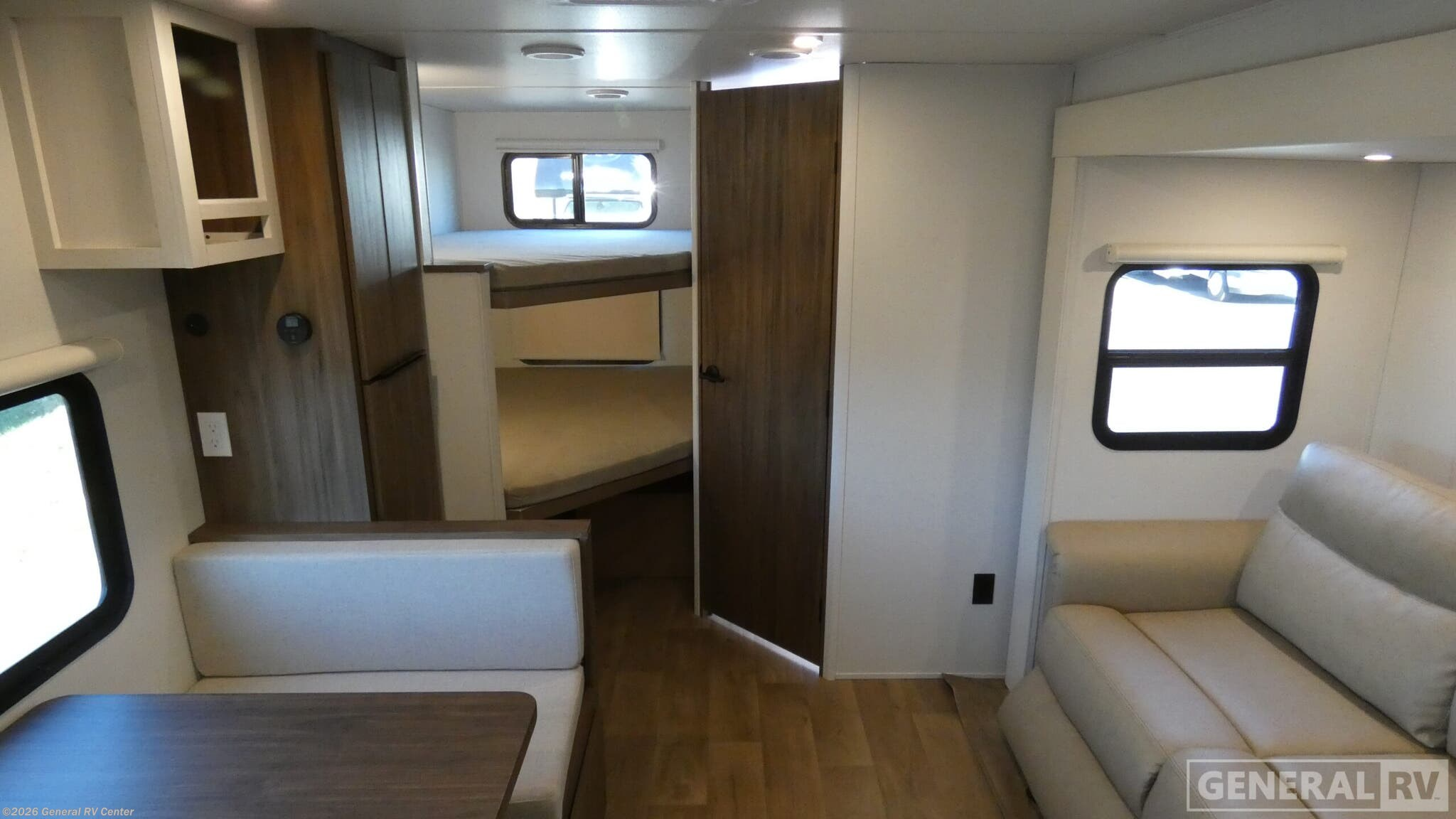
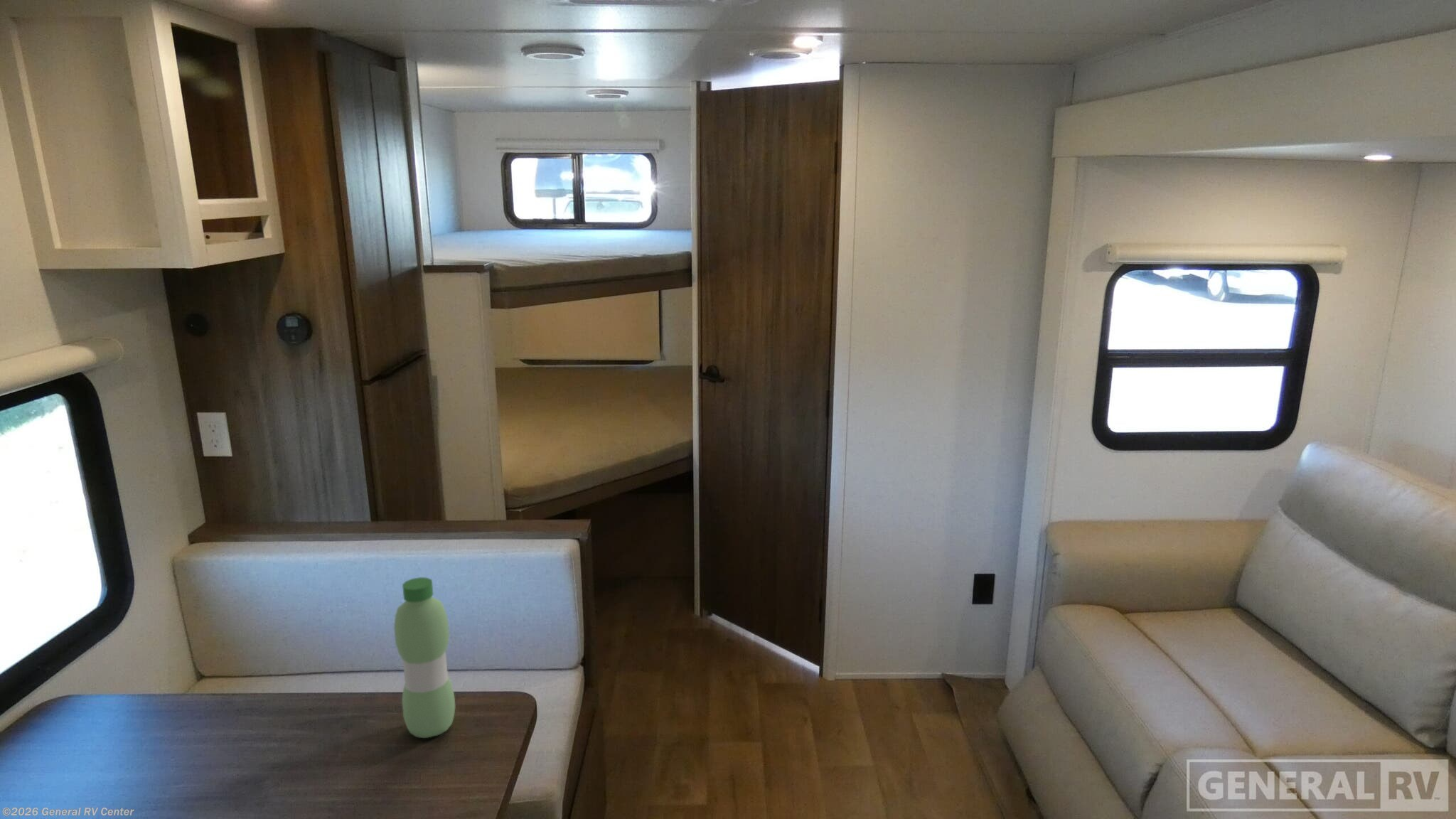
+ water bottle [393,577,456,739]
